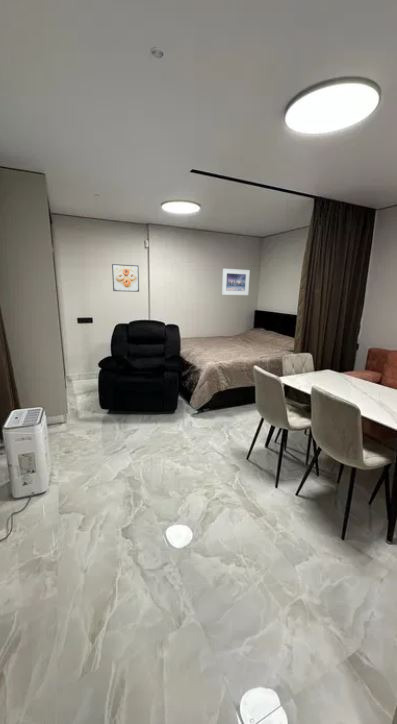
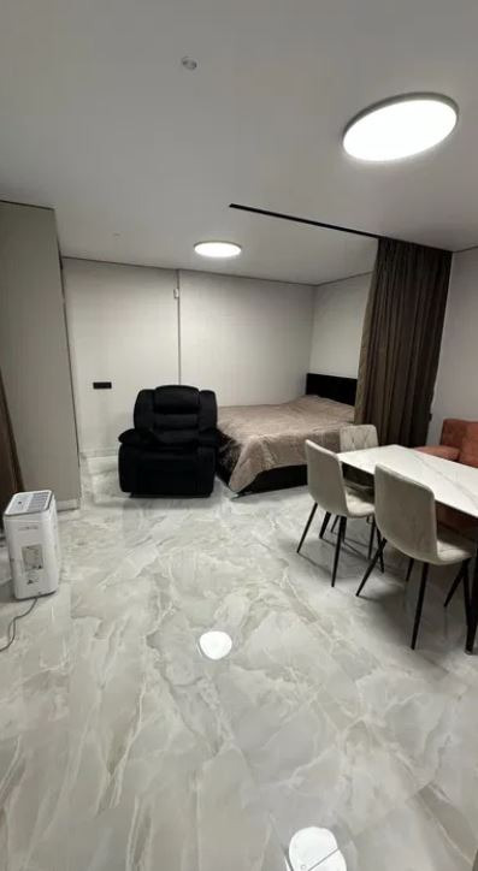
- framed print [111,263,140,293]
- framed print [221,268,251,296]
